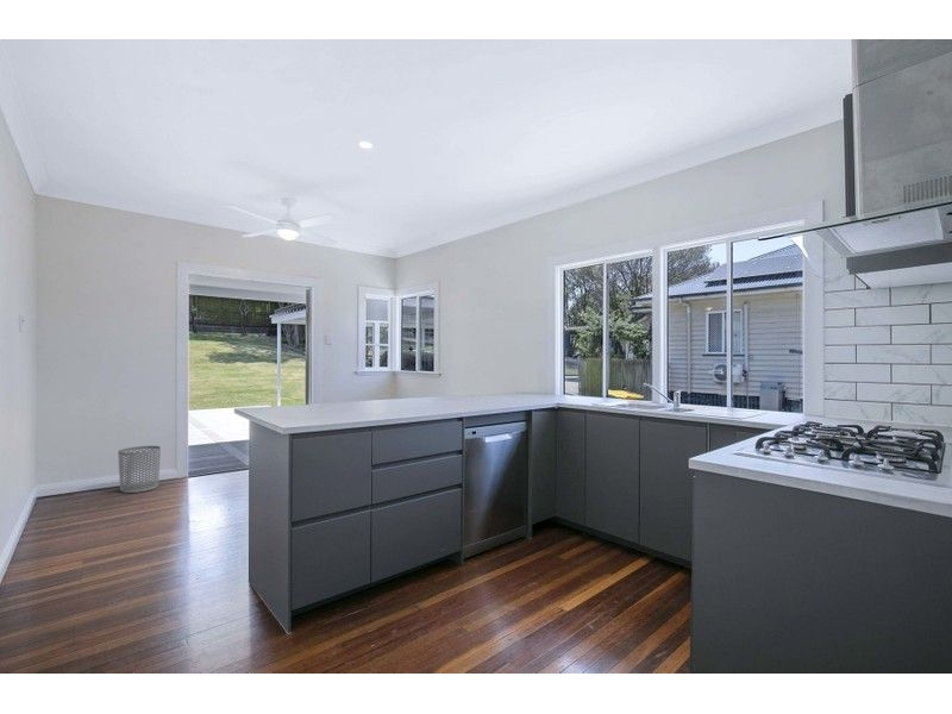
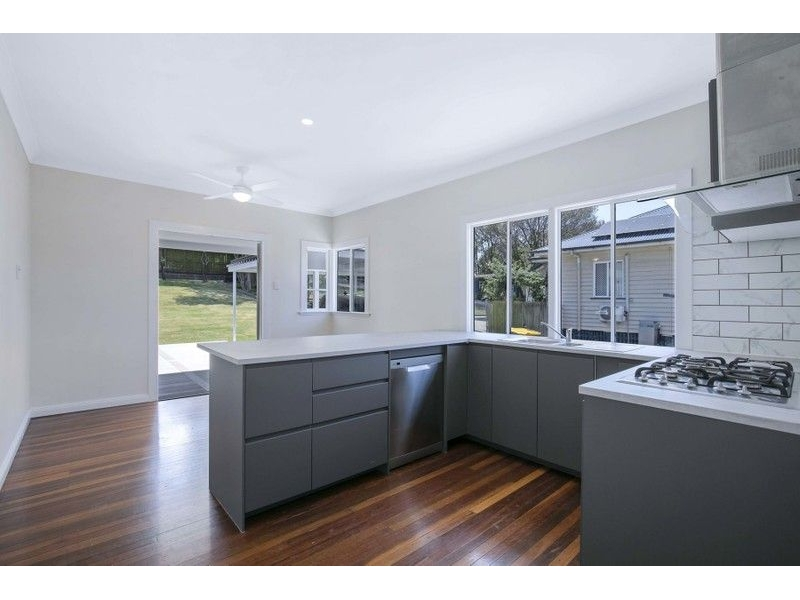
- waste bin [117,445,162,494]
